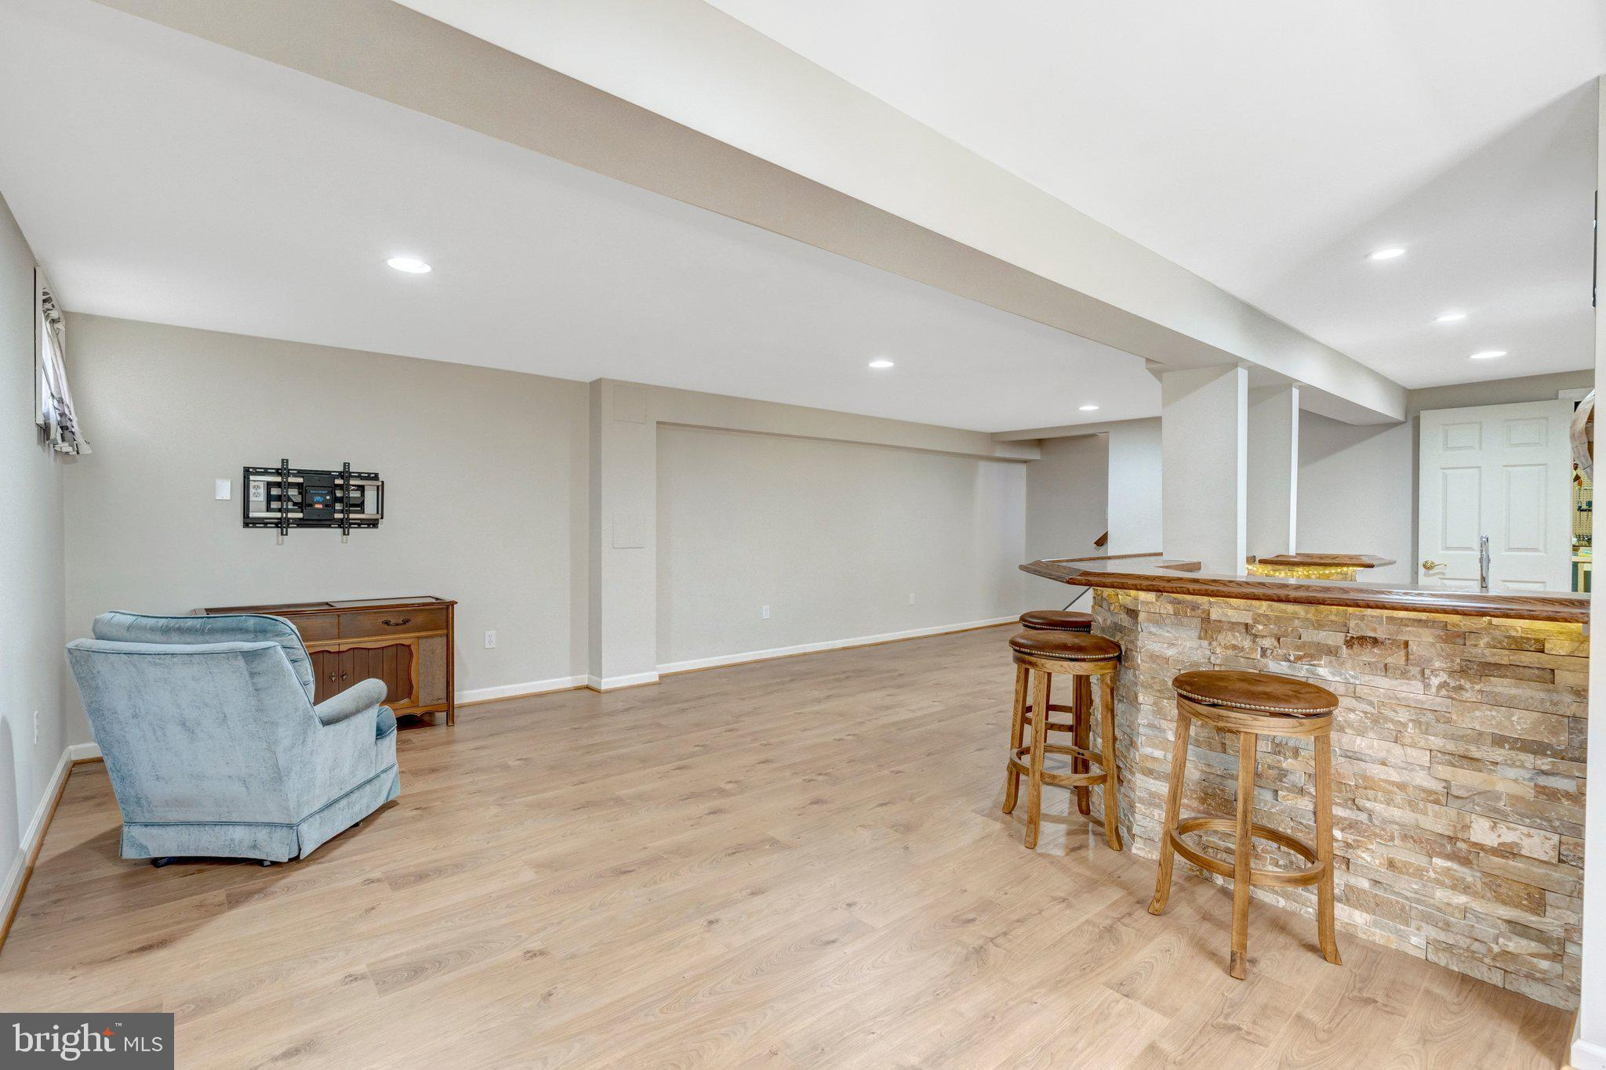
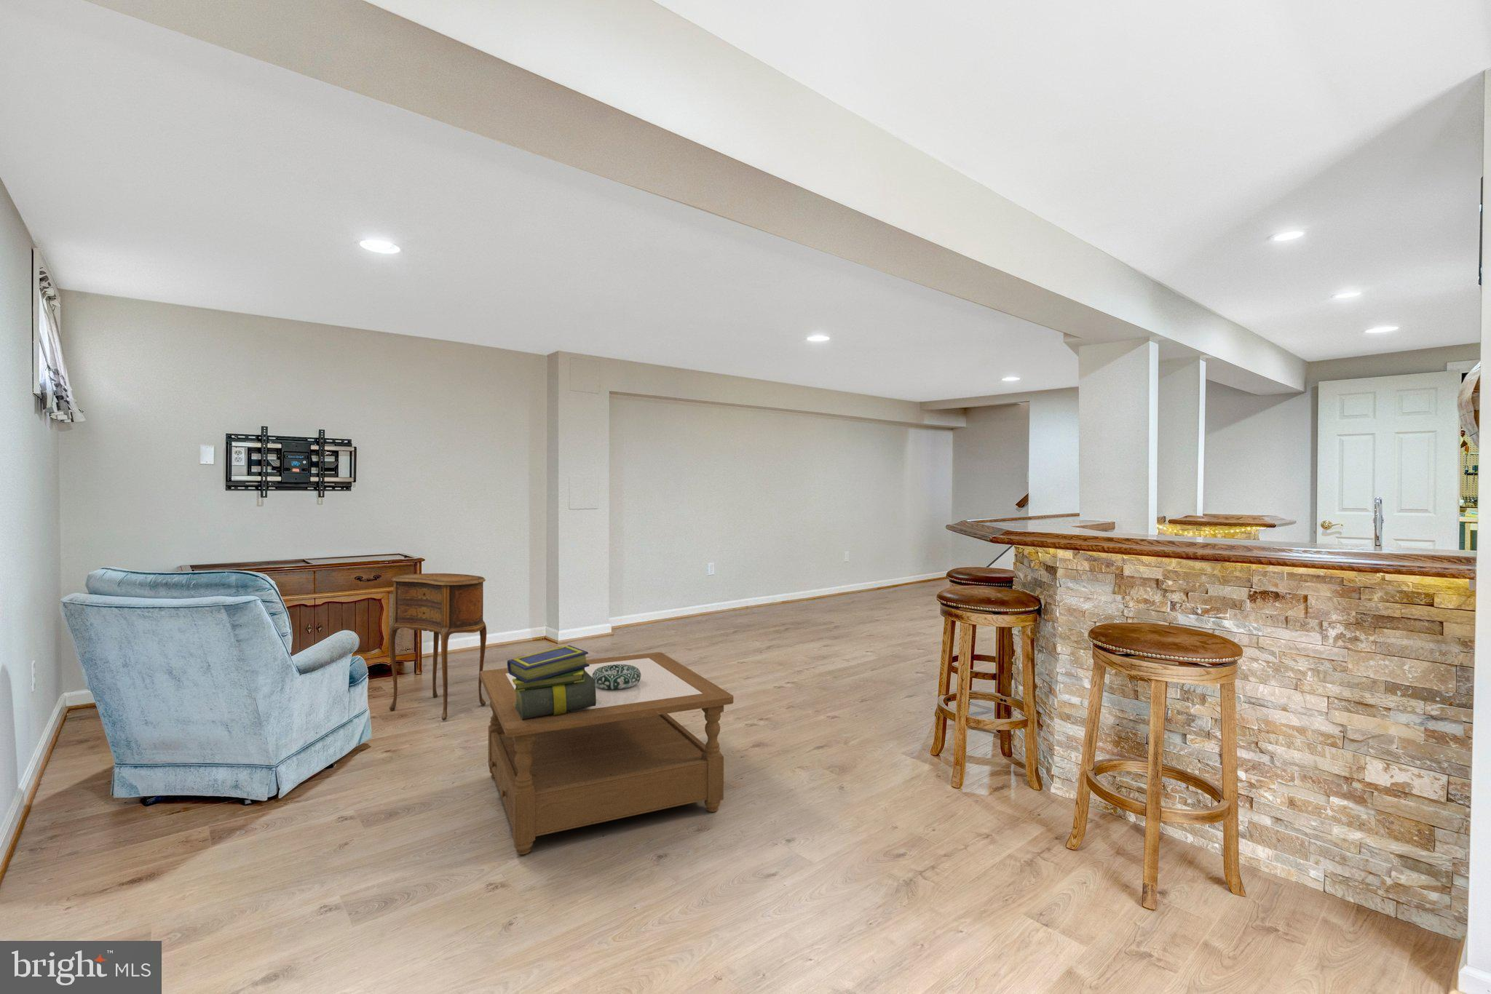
+ decorative bowl [592,665,641,689]
+ stack of books [507,645,596,720]
+ coffee table [479,651,734,855]
+ side table [387,572,487,721]
